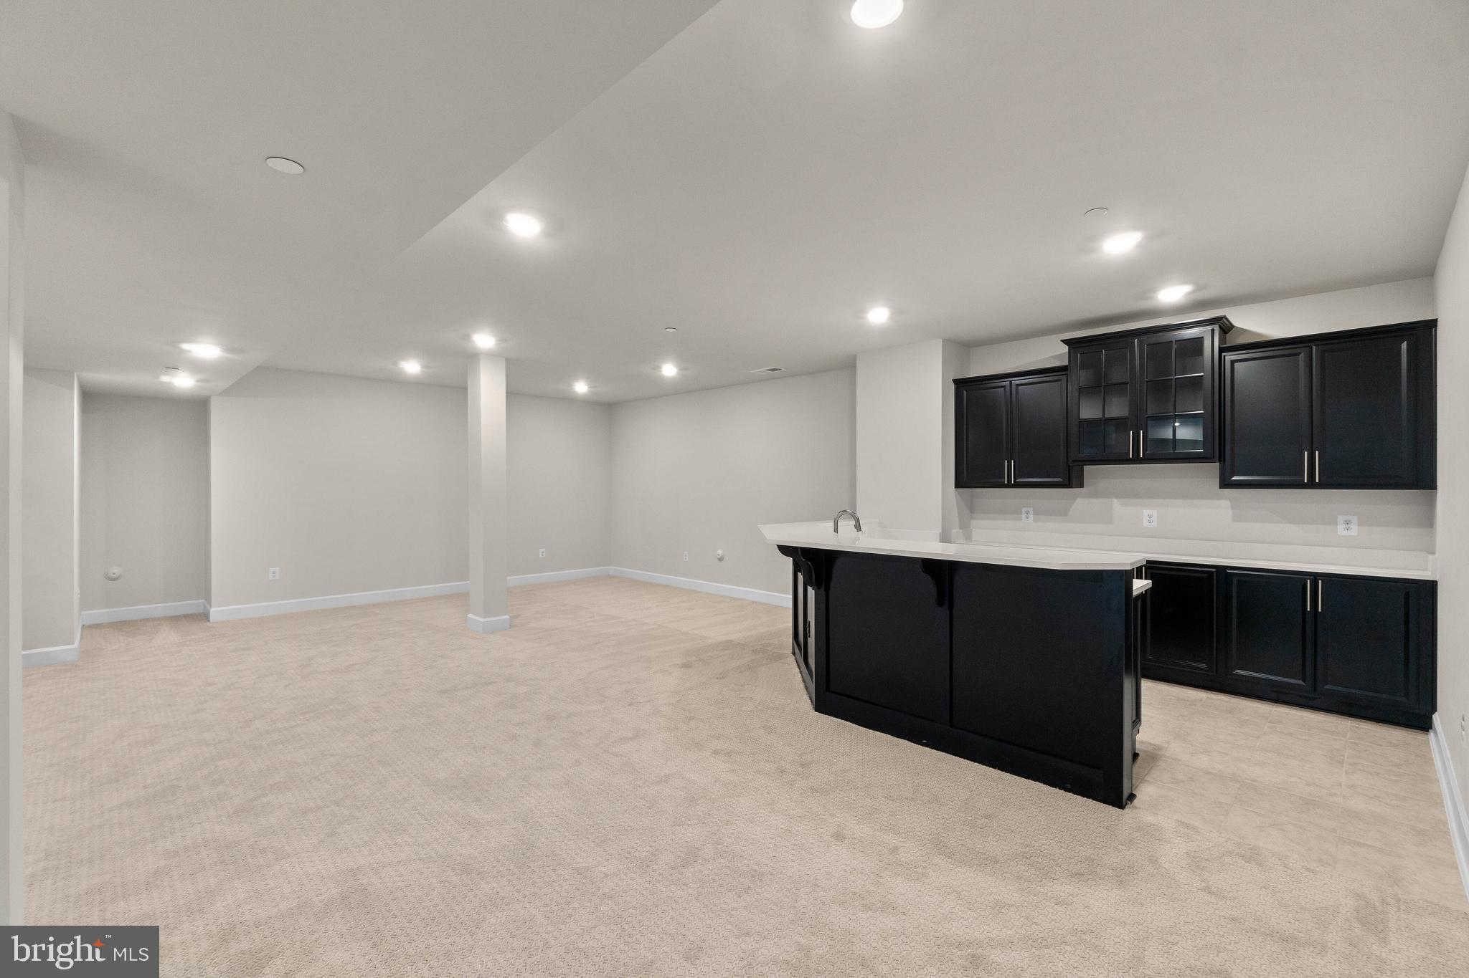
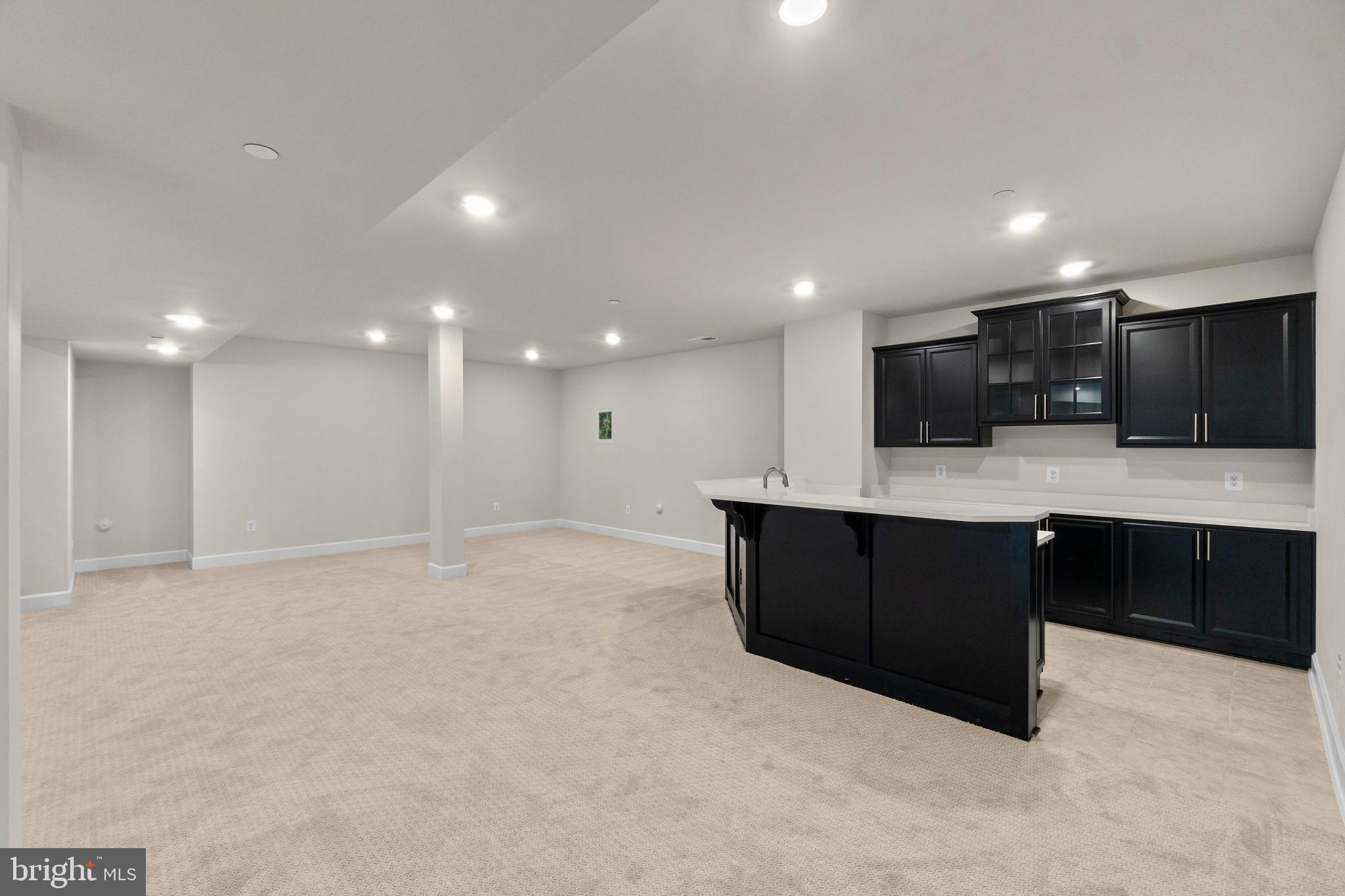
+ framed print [595,406,616,445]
